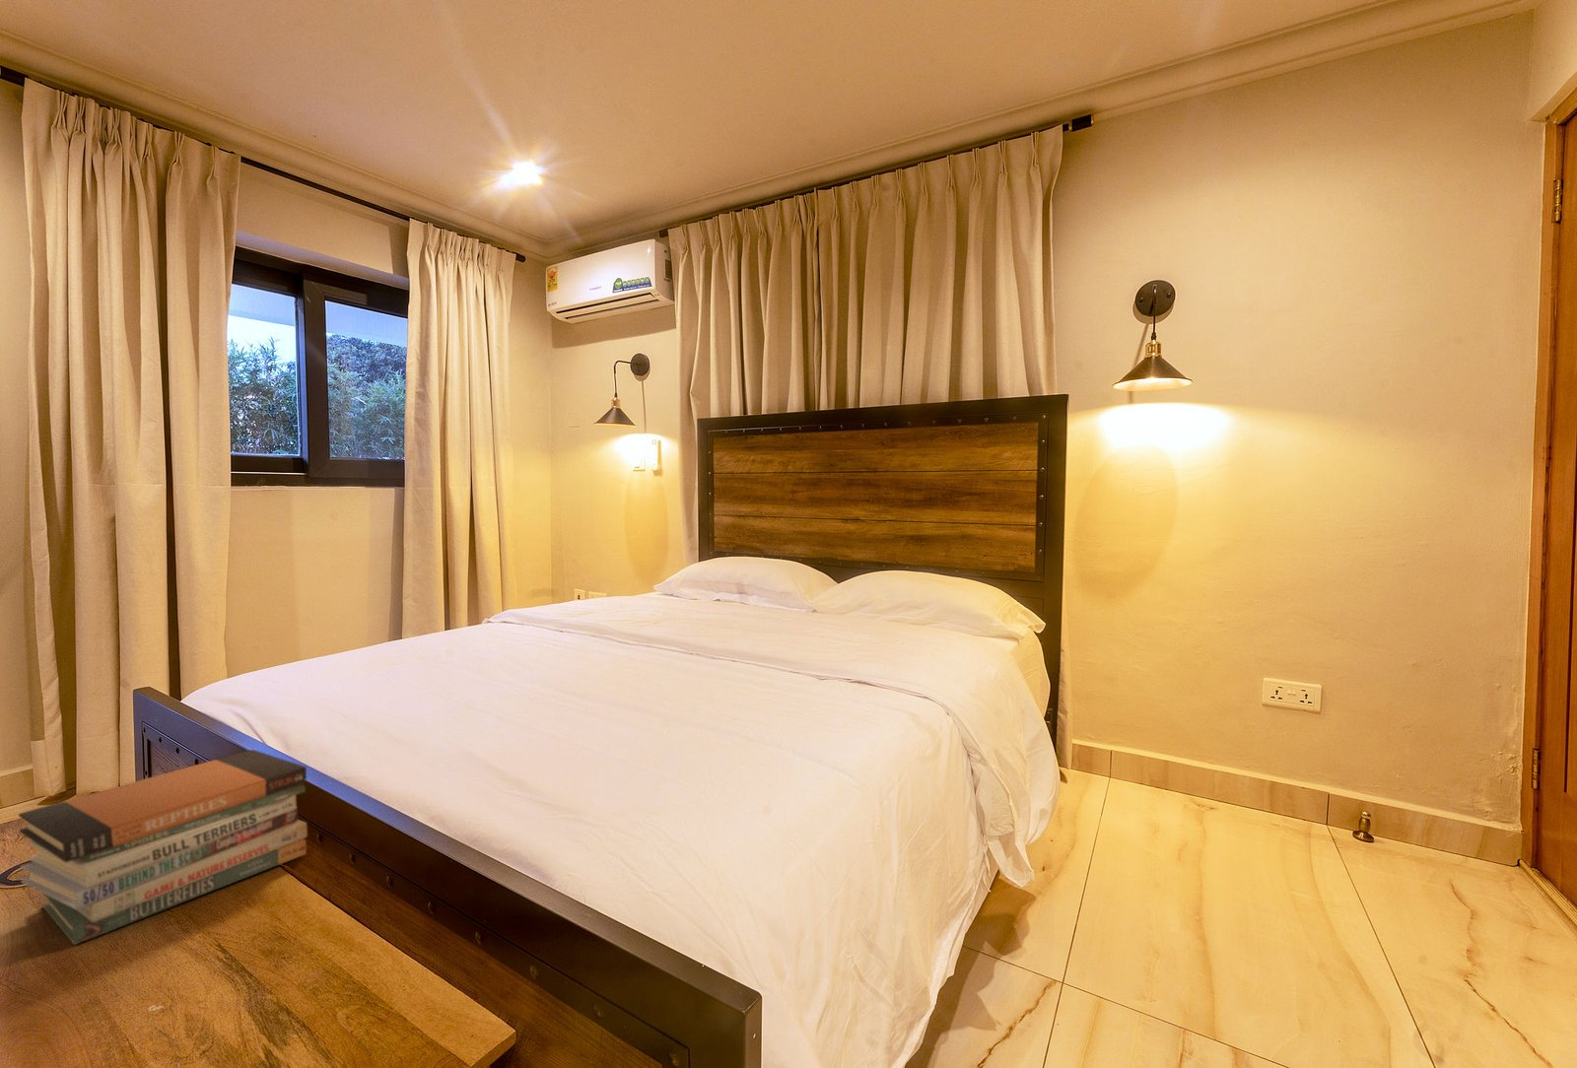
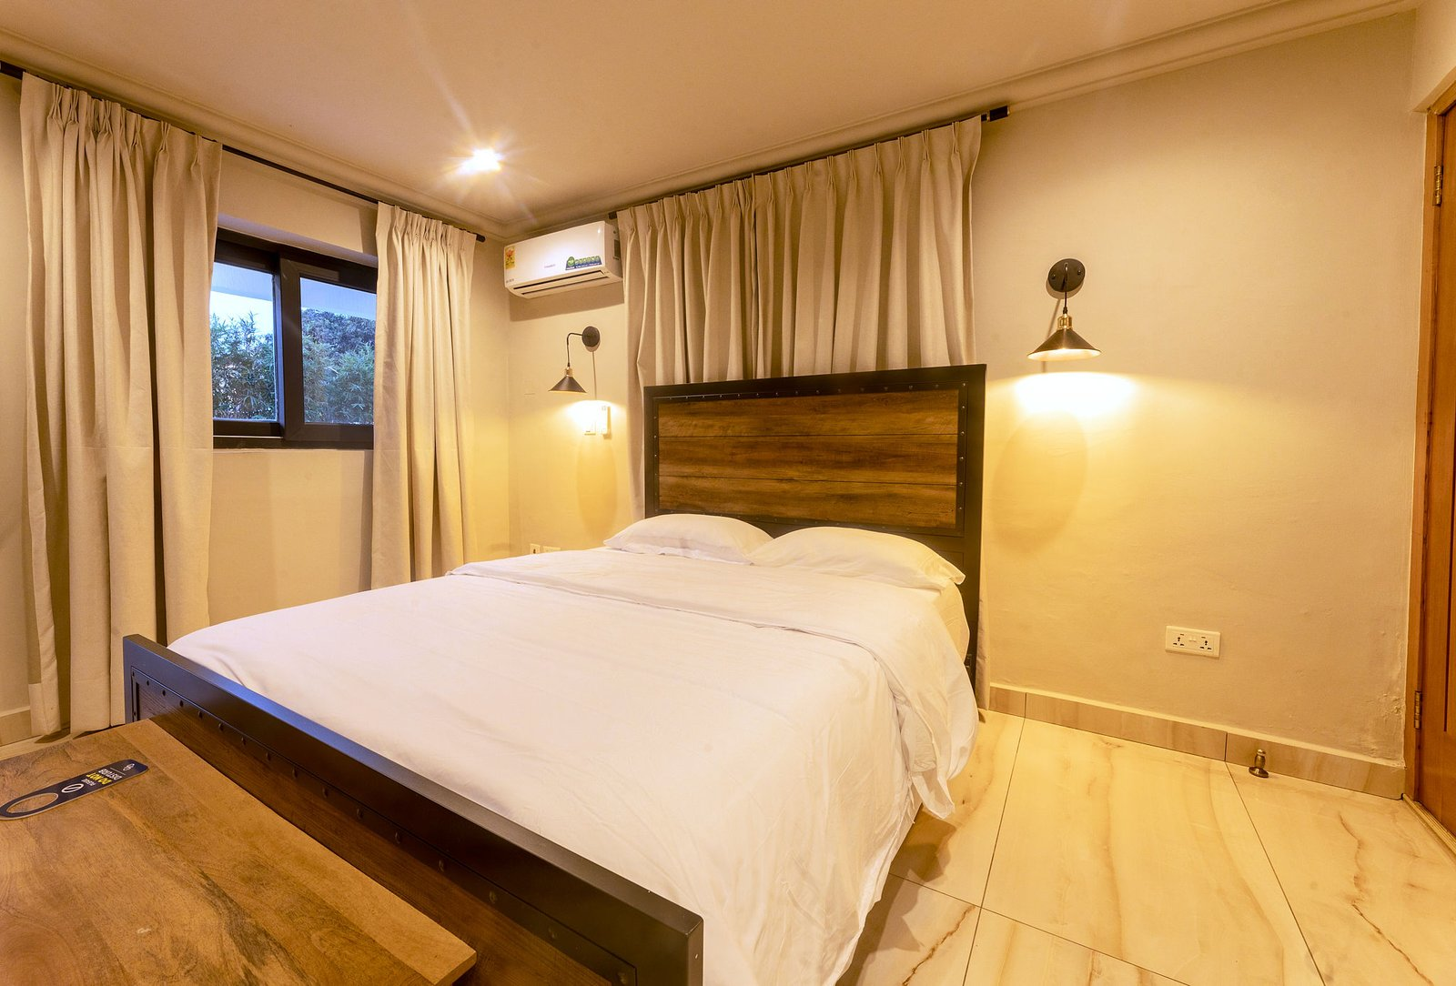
- book stack [18,749,309,946]
